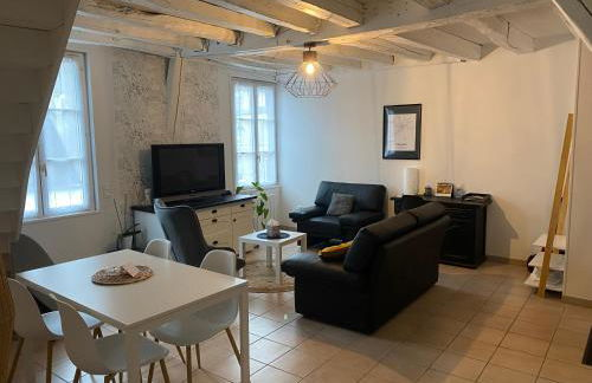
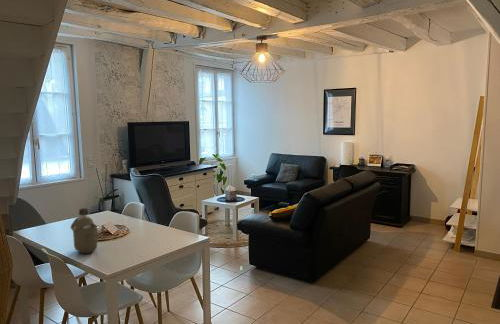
+ water bottle [70,207,99,254]
